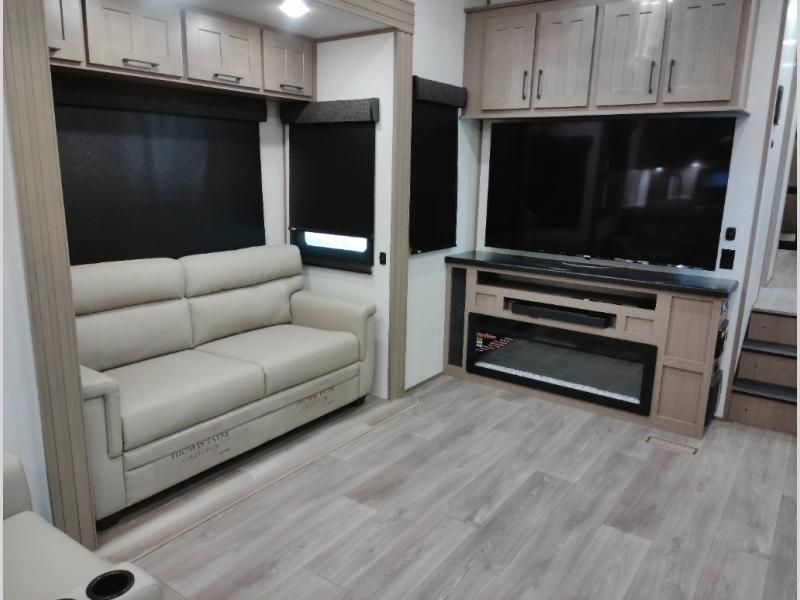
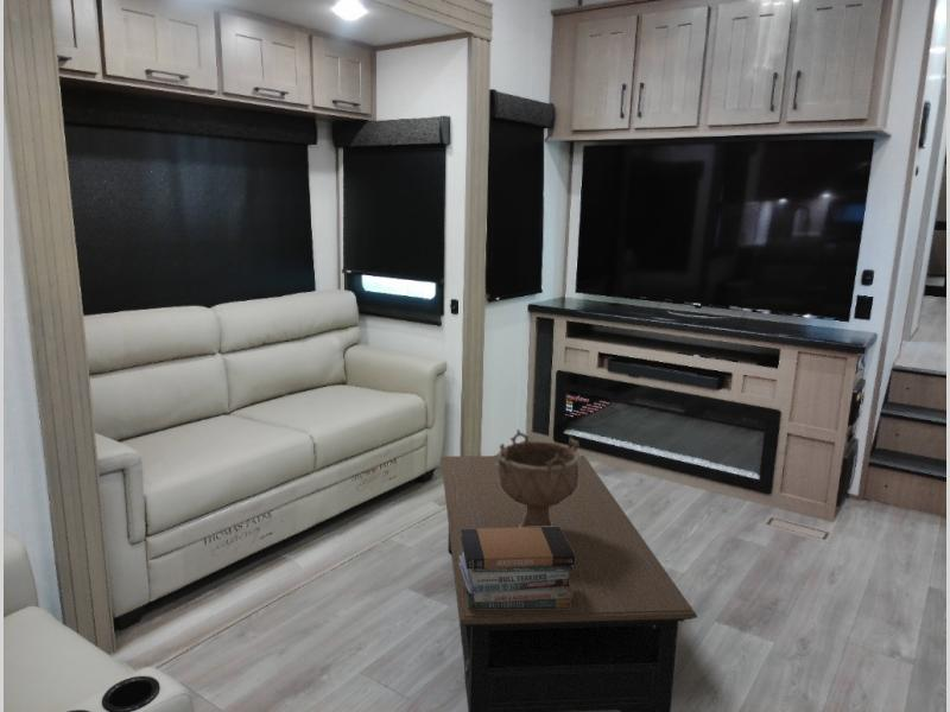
+ coffee table [439,454,698,712]
+ decorative bowl [495,428,581,528]
+ book stack [458,527,575,609]
